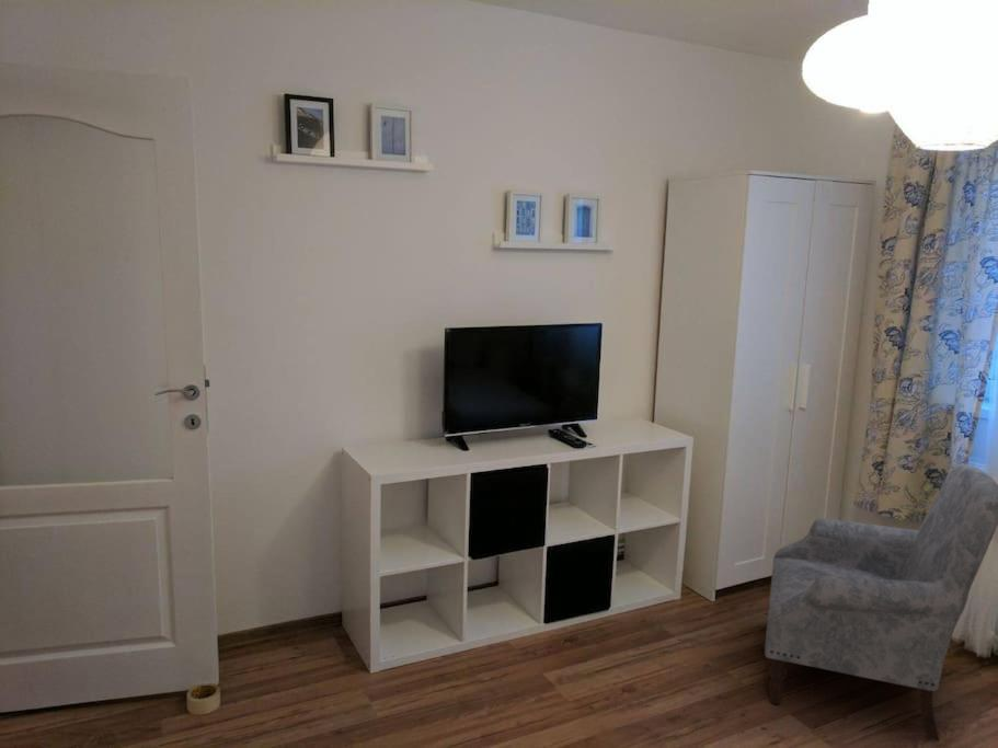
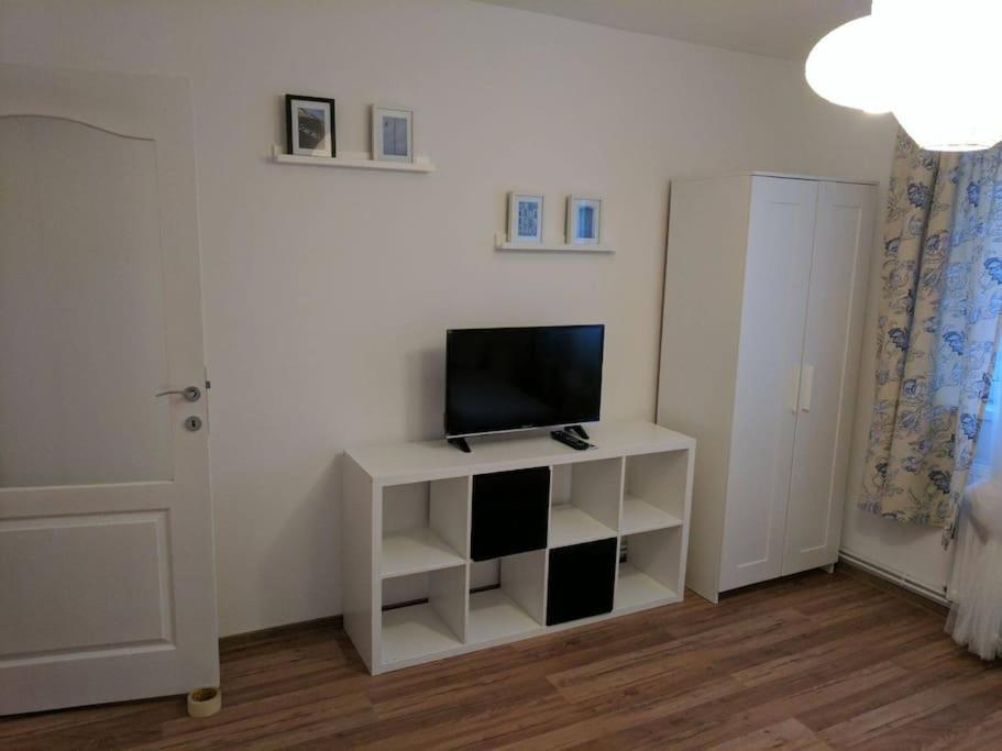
- armchair [762,462,998,743]
